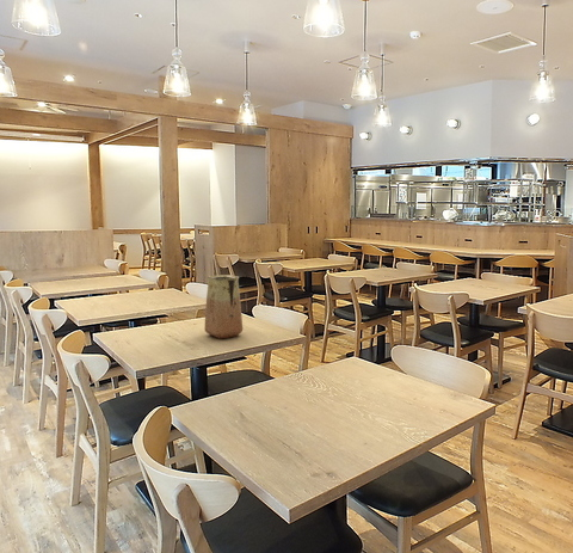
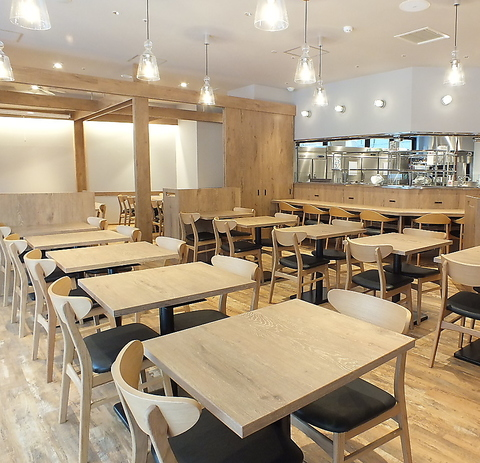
- vase [203,274,244,339]
